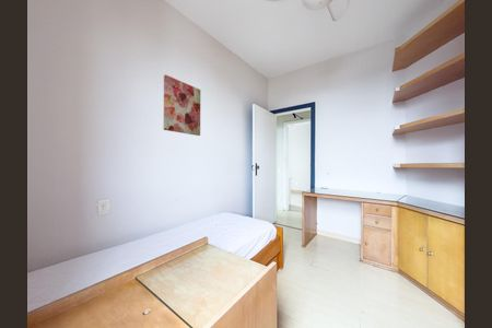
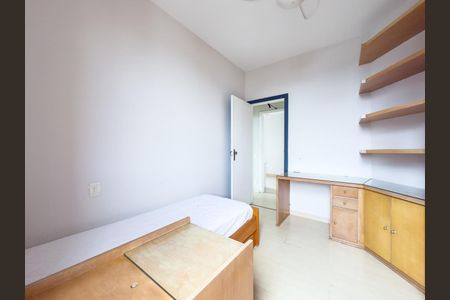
- wall art [163,73,201,137]
